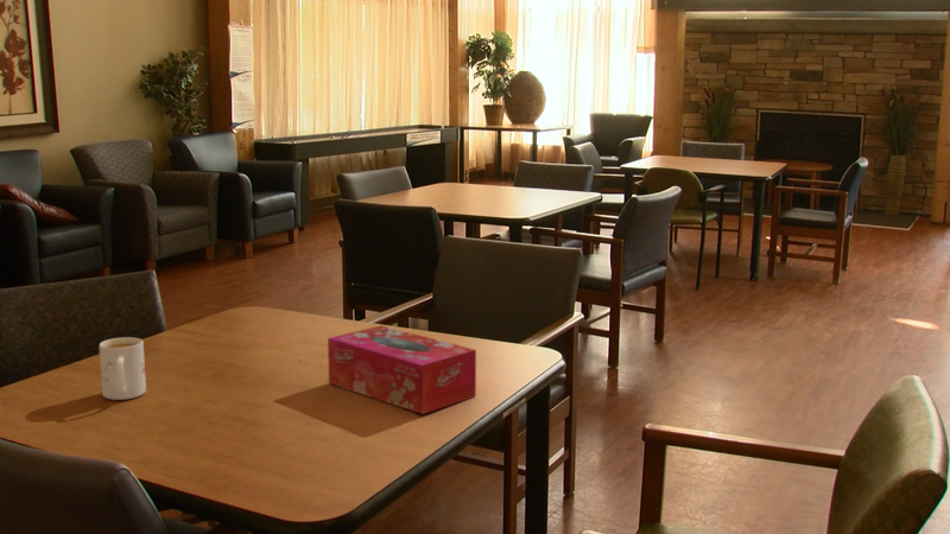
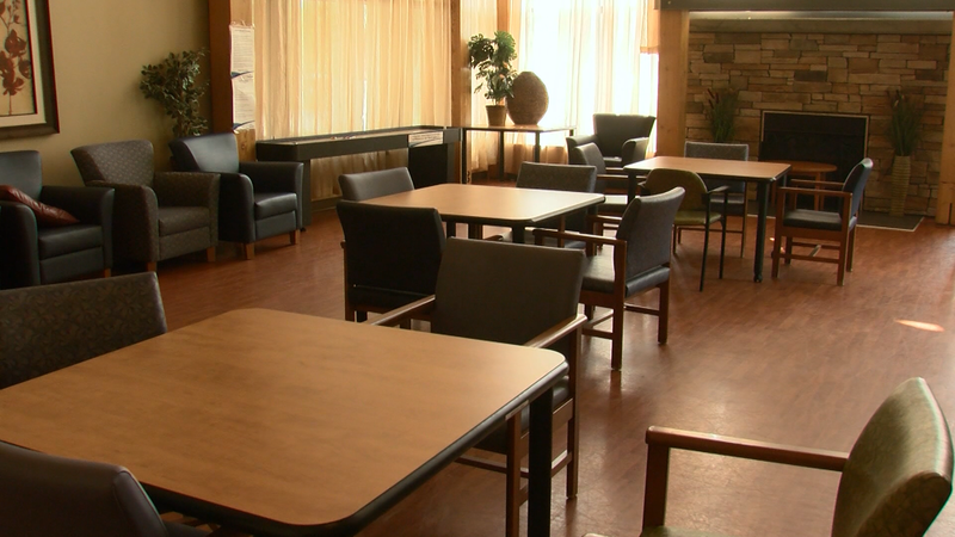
- mug [99,336,147,401]
- tissue box [327,325,477,415]
